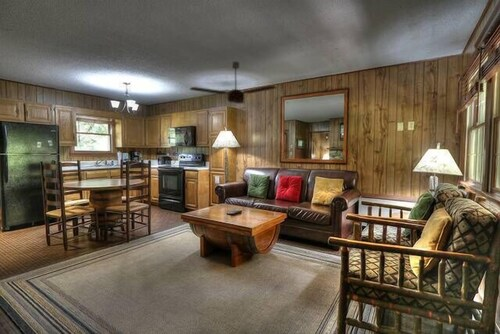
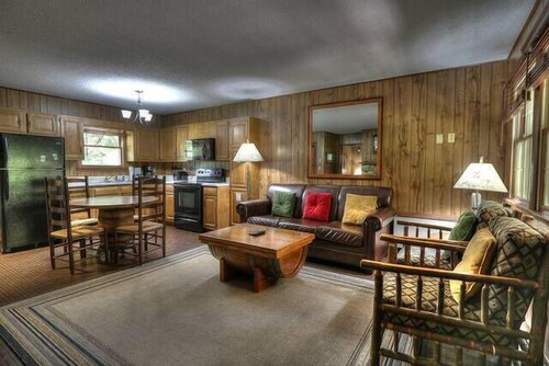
- ceiling fan [189,60,277,104]
